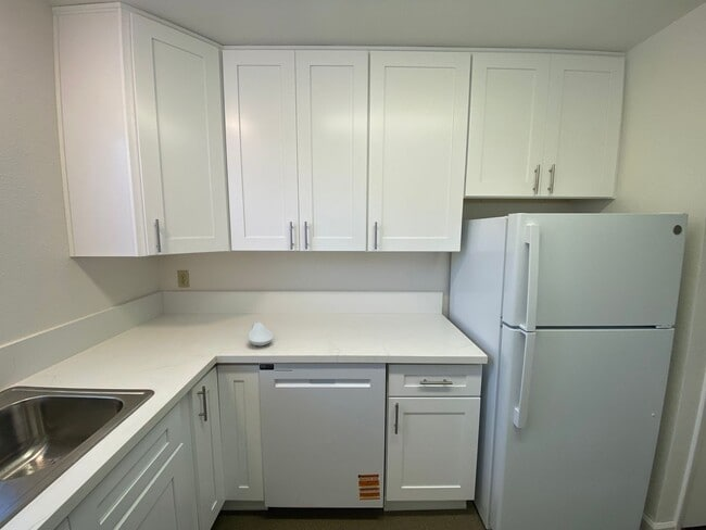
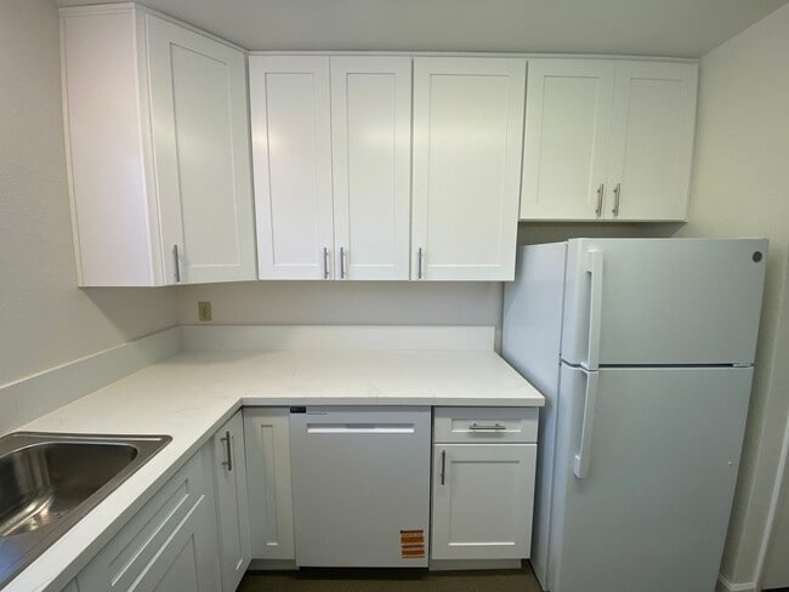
- spoon rest [248,321,275,348]
